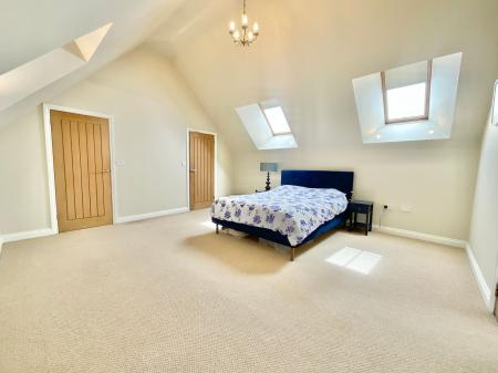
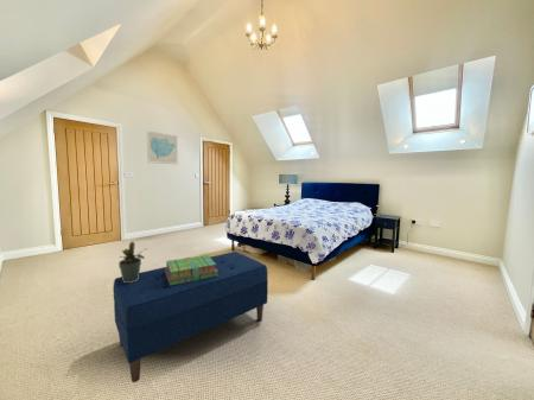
+ stack of books [165,254,218,286]
+ potted plant [117,241,148,282]
+ wall art [146,129,179,166]
+ bench [112,250,269,383]
